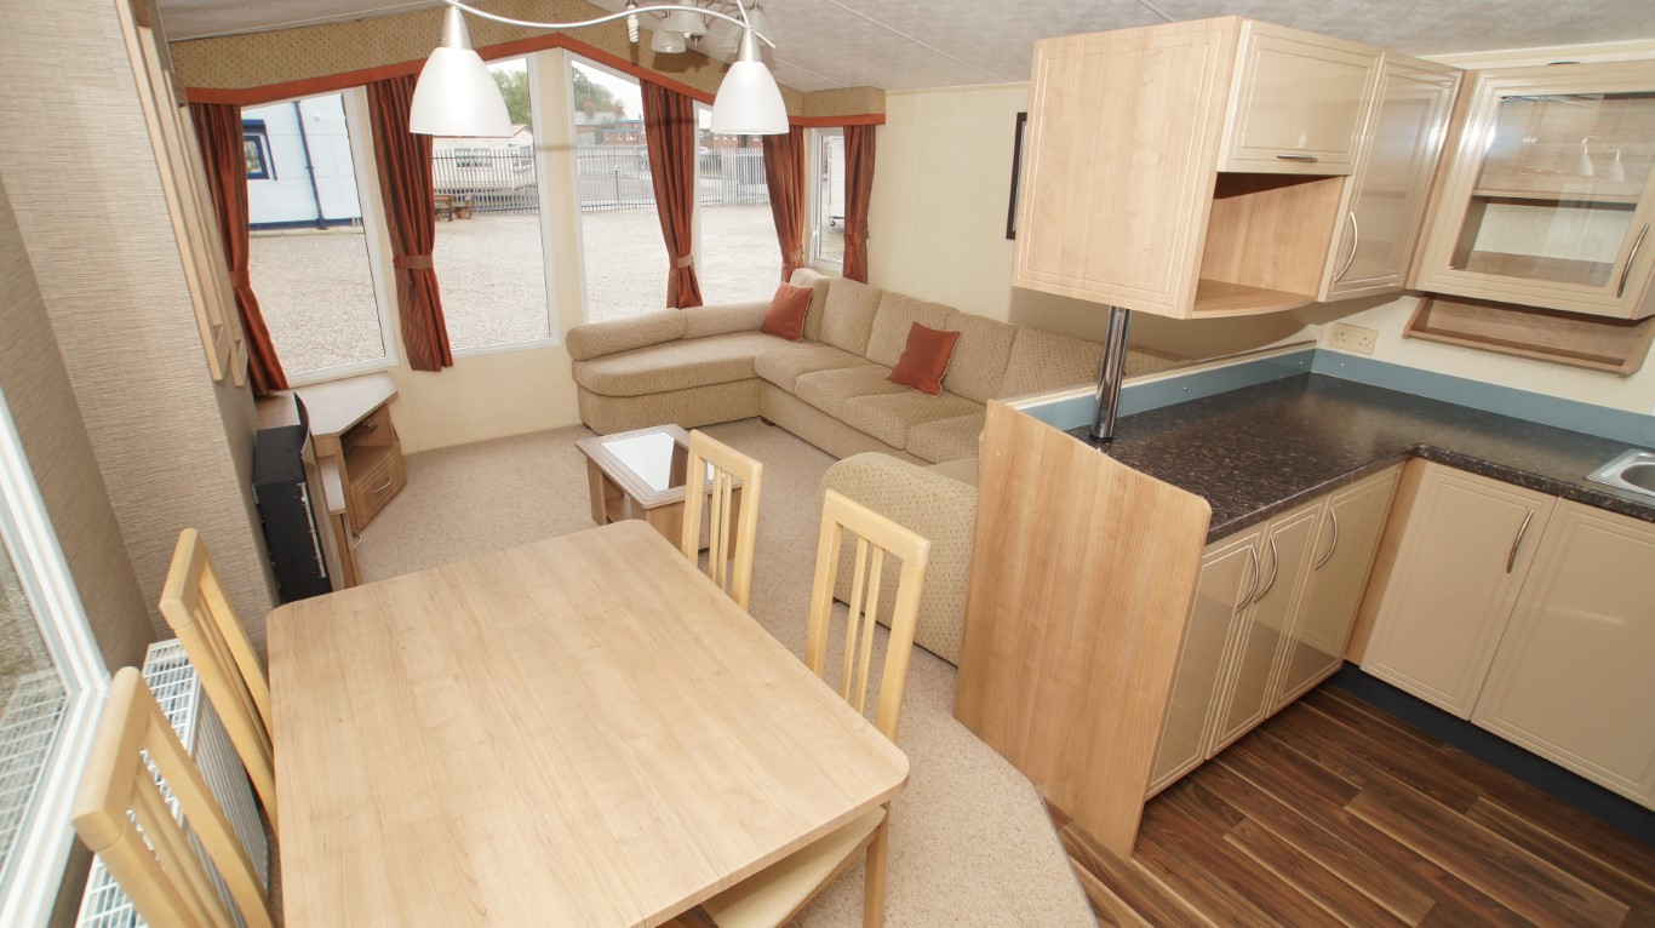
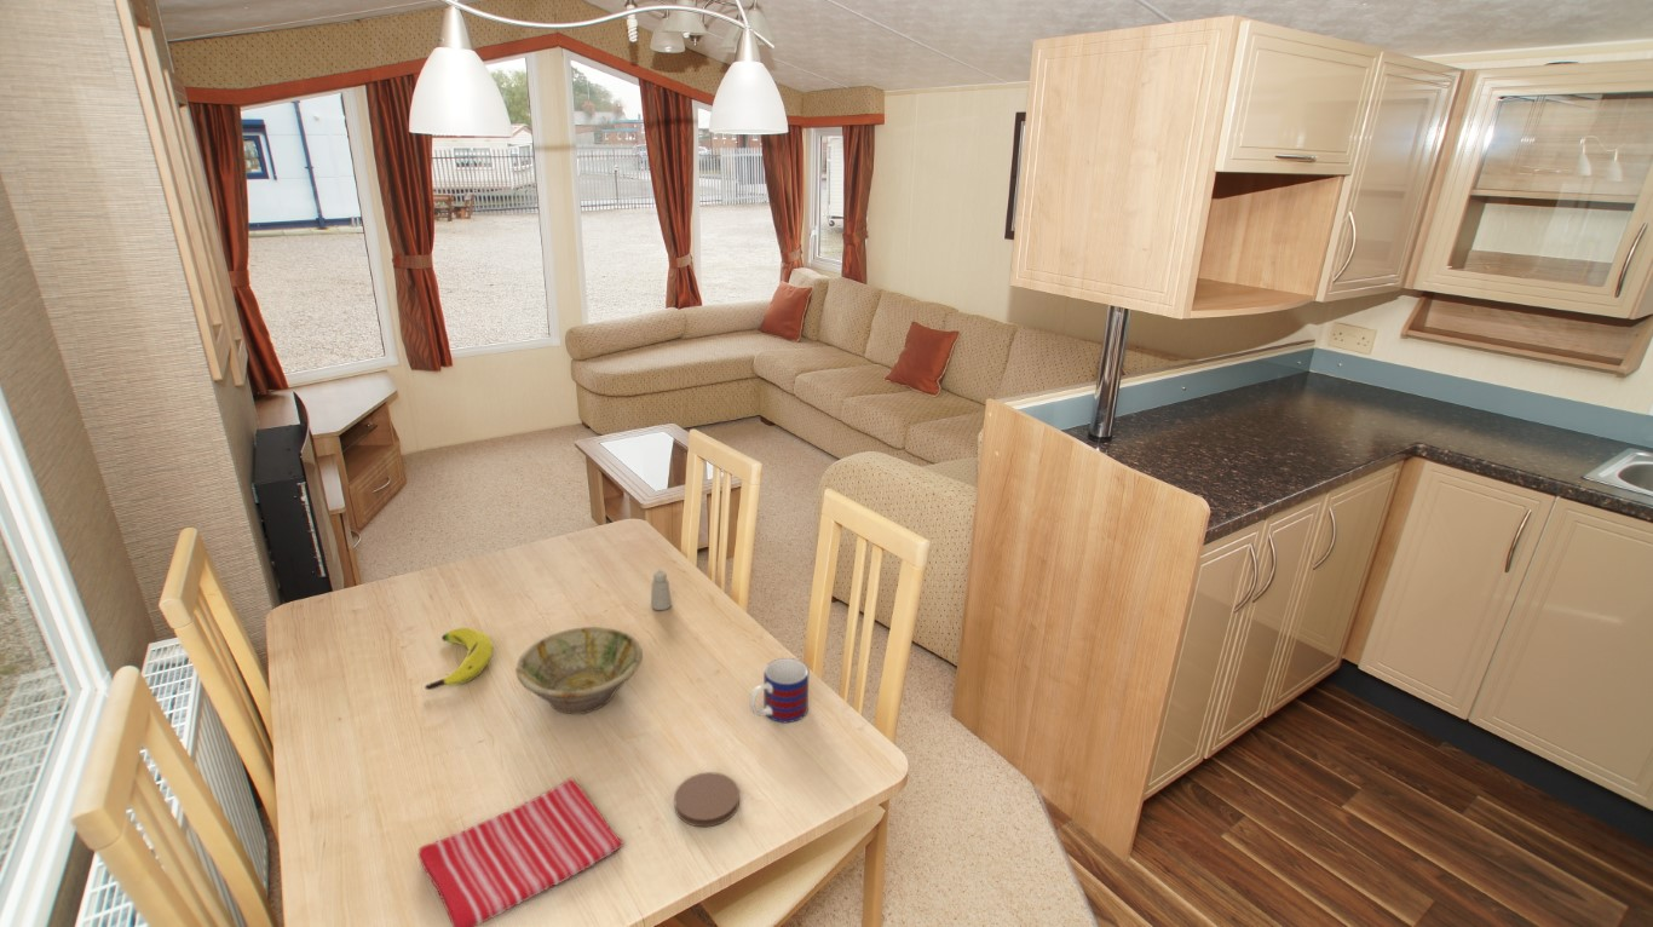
+ mug [748,657,810,724]
+ bowl [516,626,644,715]
+ banana [424,627,495,691]
+ saltshaker [650,570,673,611]
+ coaster [673,771,741,828]
+ dish towel [417,777,624,927]
